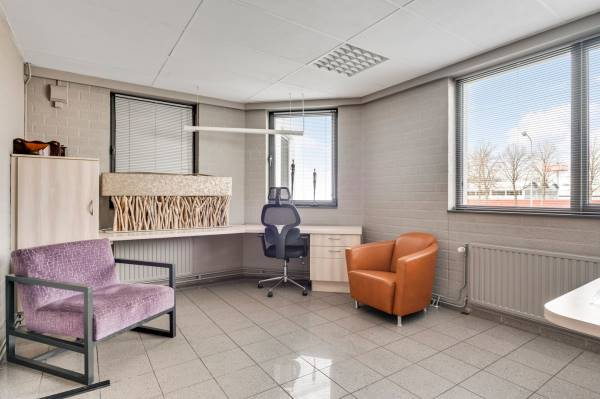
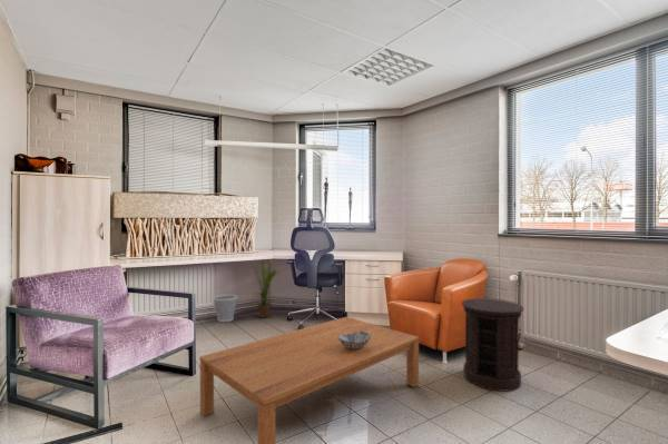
+ house plant [246,258,279,319]
+ side table [461,297,524,393]
+ wastebasket [213,294,238,323]
+ decorative bowl [338,332,371,349]
+ coffee table [198,316,420,444]
